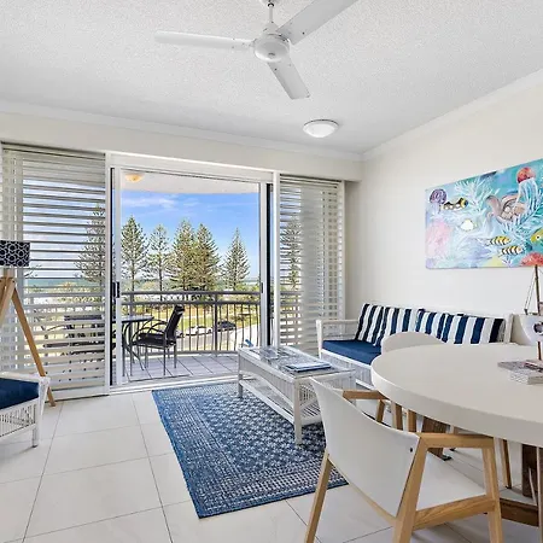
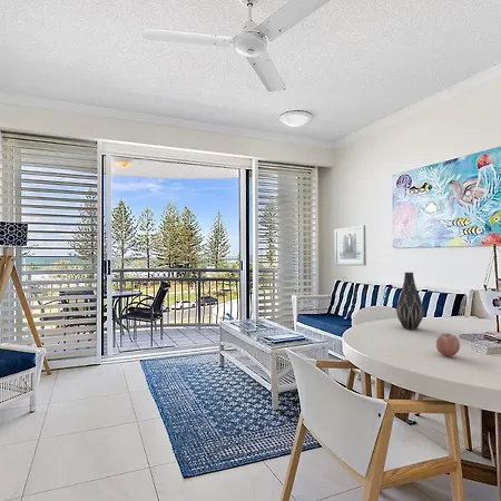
+ vase [395,271,425,331]
+ wall art [334,224,367,267]
+ fruit [435,332,461,357]
